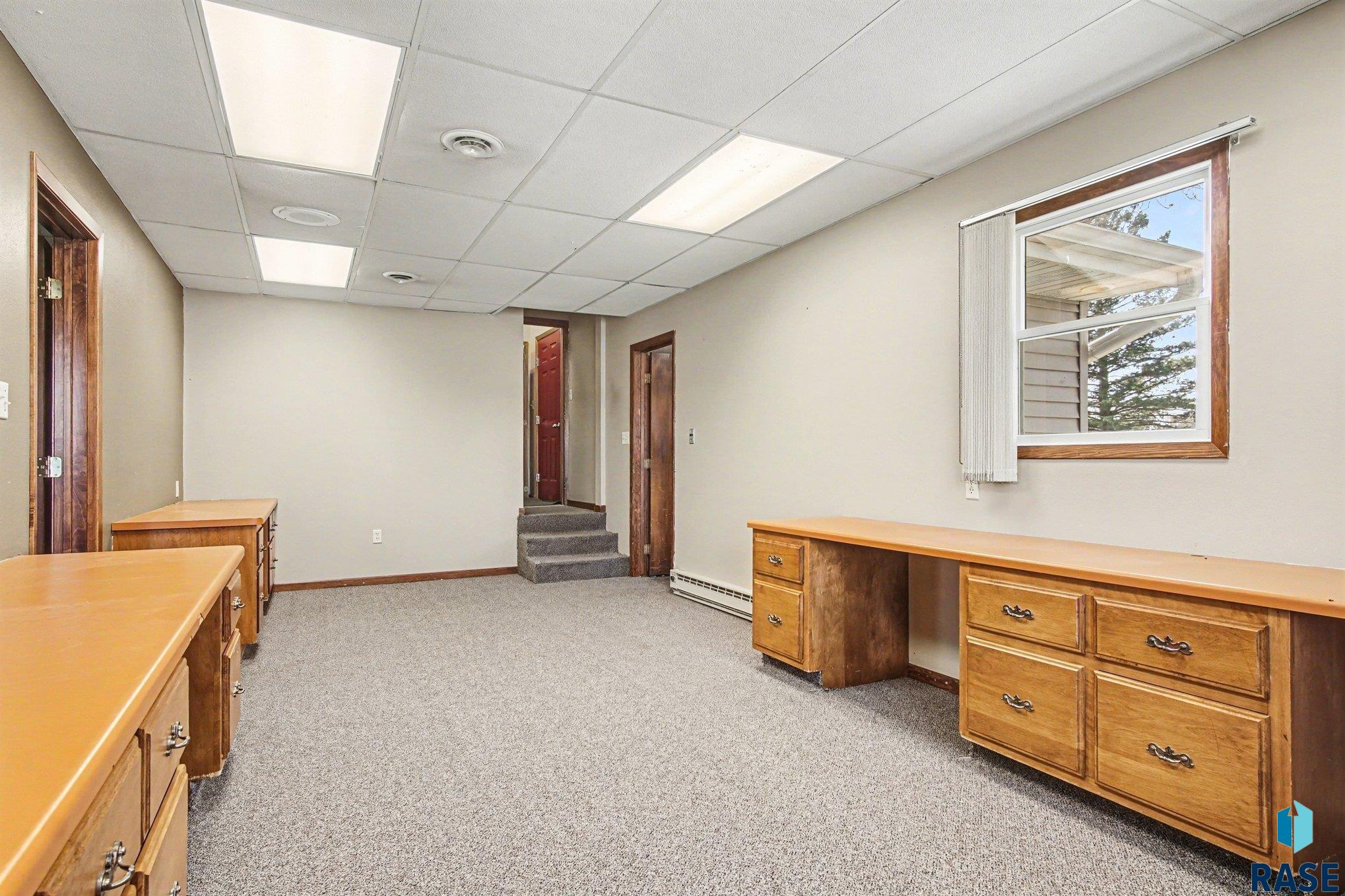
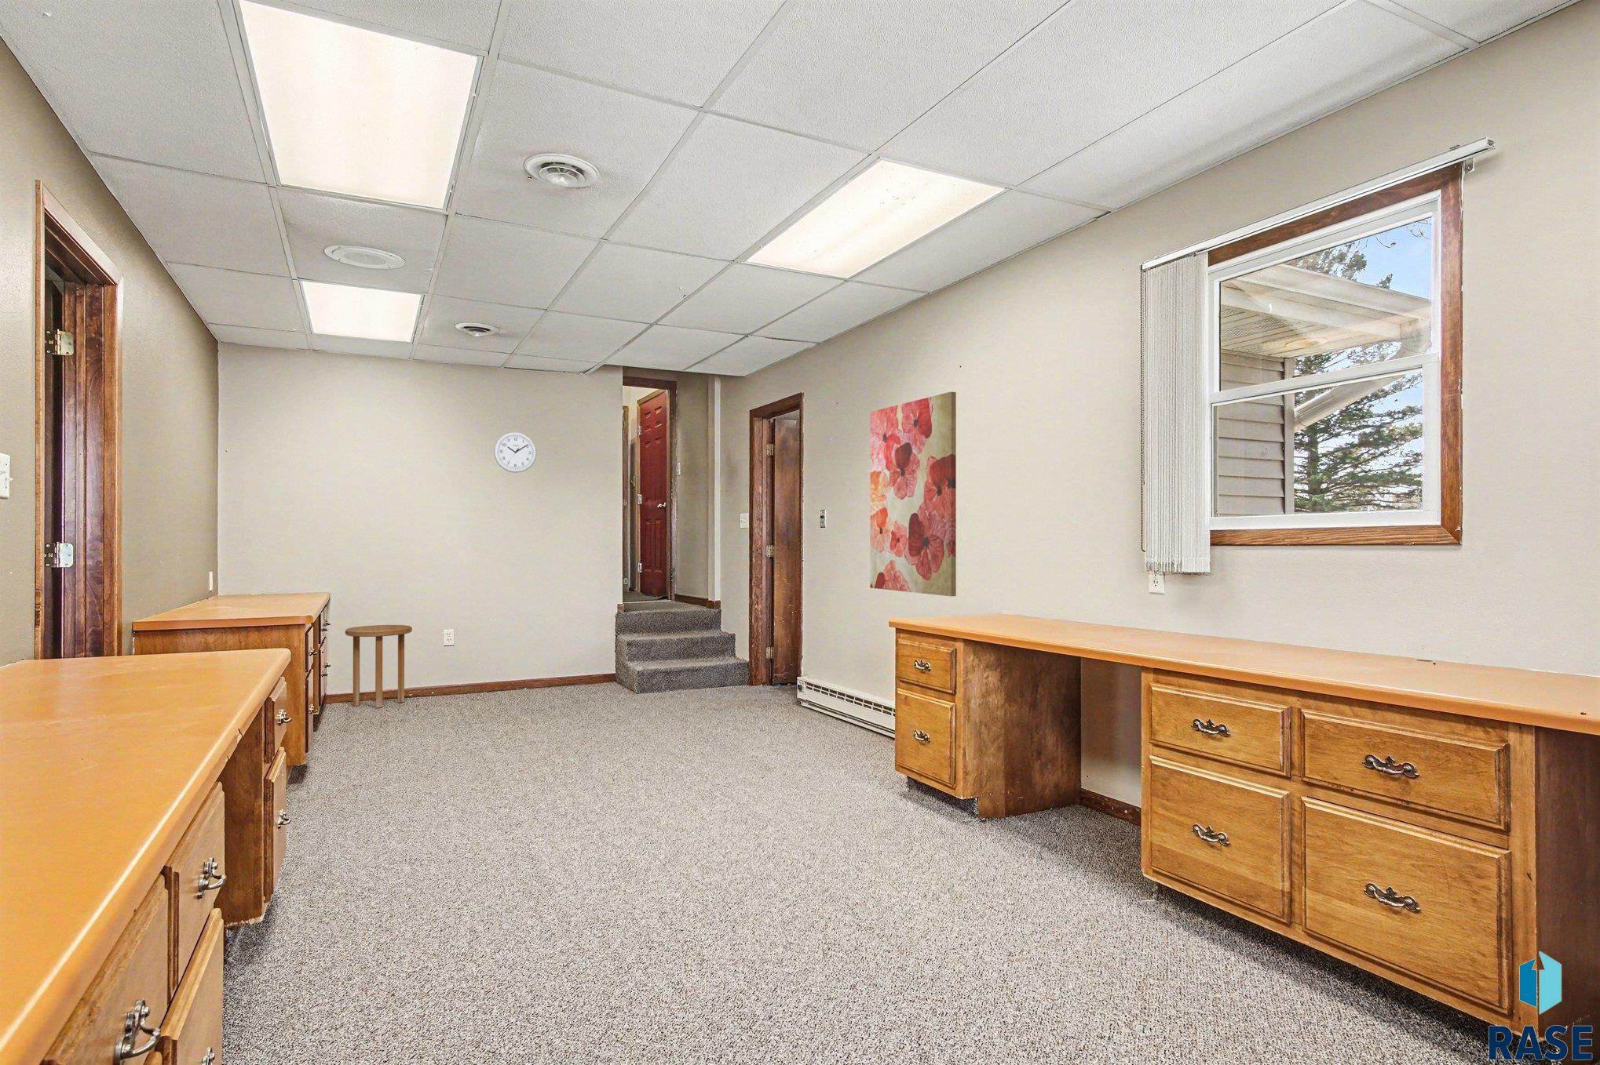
+ wall art [870,391,956,597]
+ wall clock [492,430,538,474]
+ side table [345,624,413,708]
